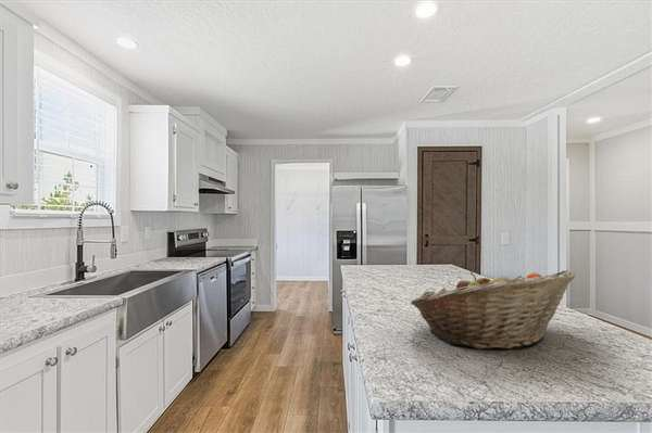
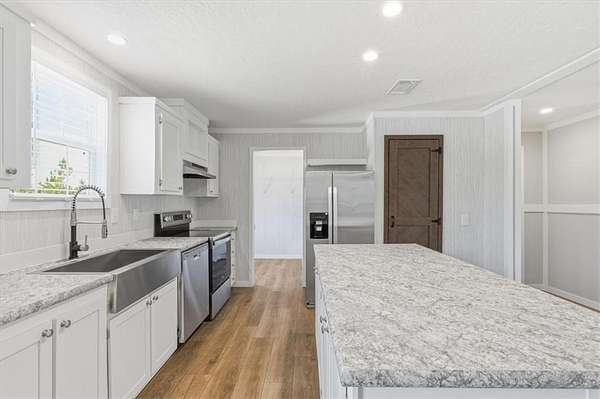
- fruit basket [410,269,576,351]
